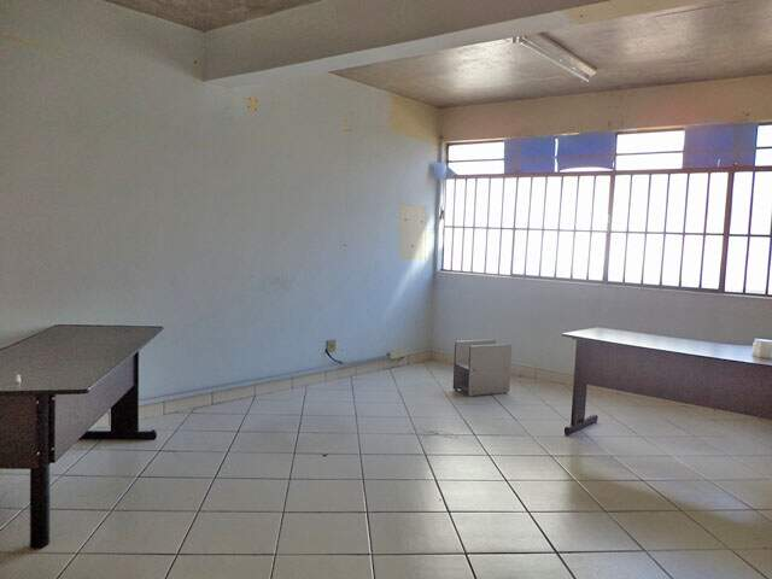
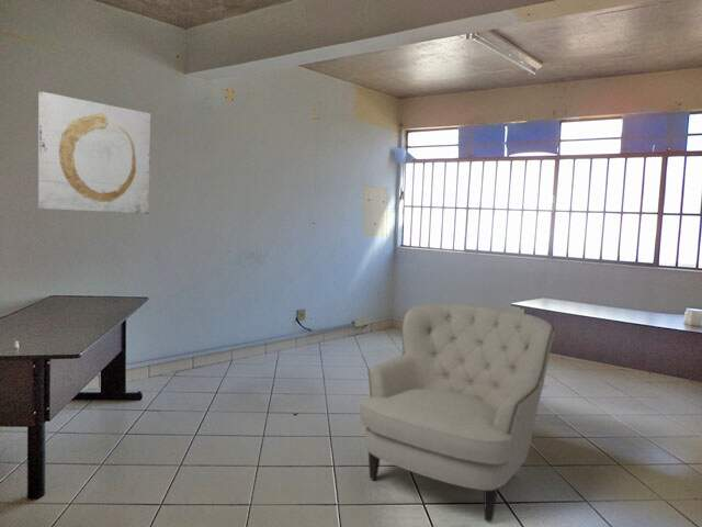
+ chair [359,303,556,523]
+ wall art [37,91,152,215]
